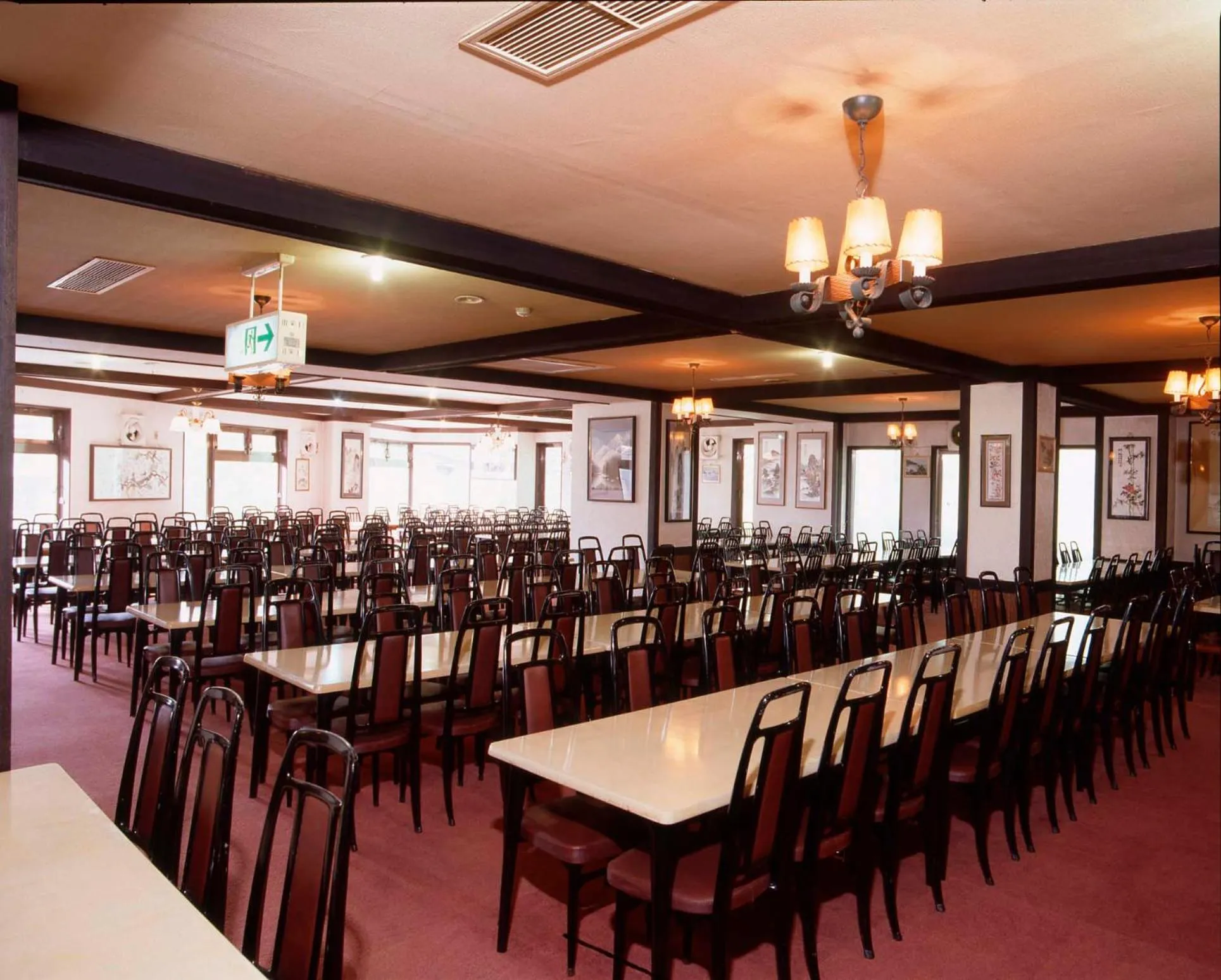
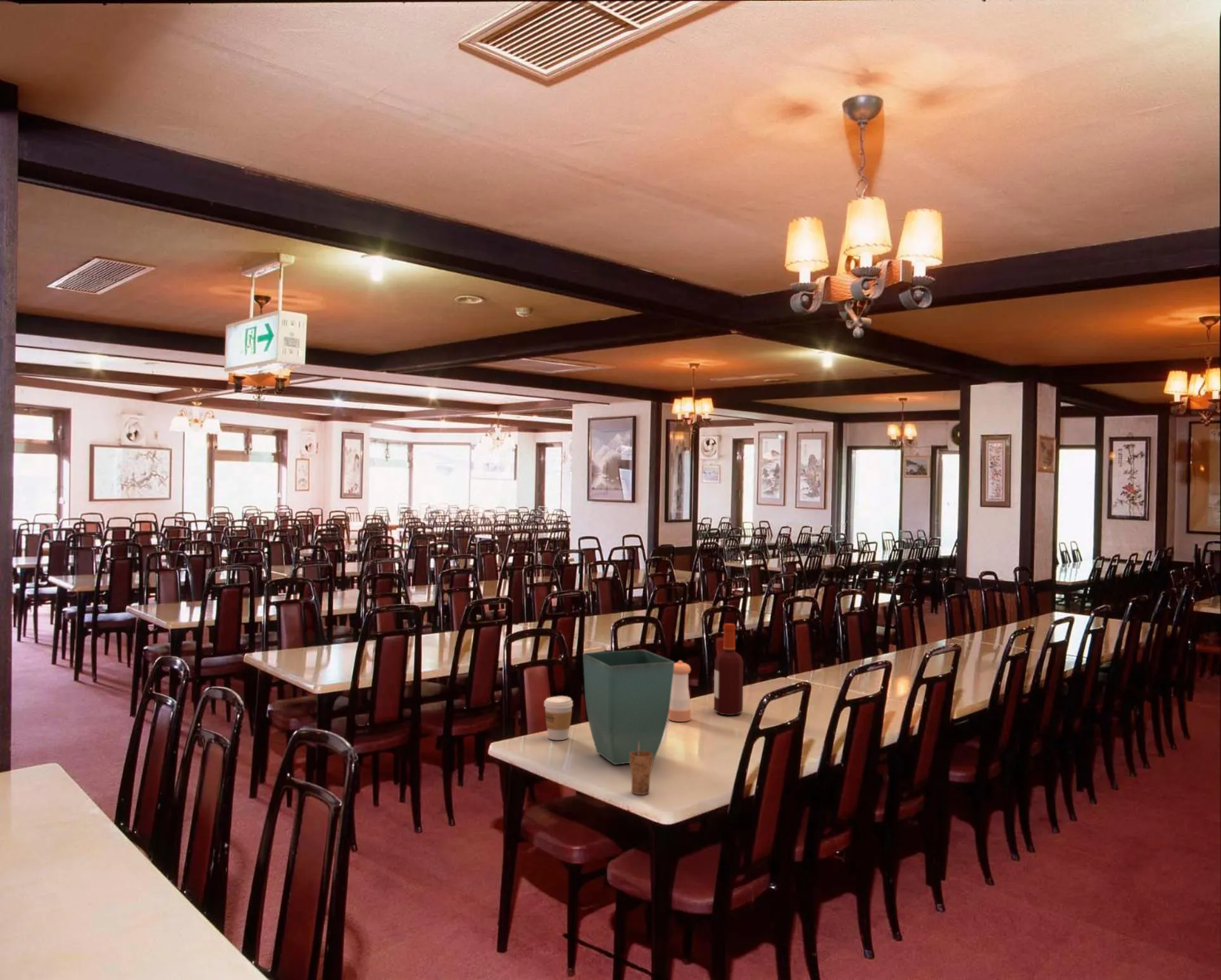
+ bottle [713,623,744,716]
+ cup [629,741,654,795]
+ coffee cup [543,695,573,741]
+ pepper shaker [668,660,691,722]
+ flower pot [582,650,675,765]
